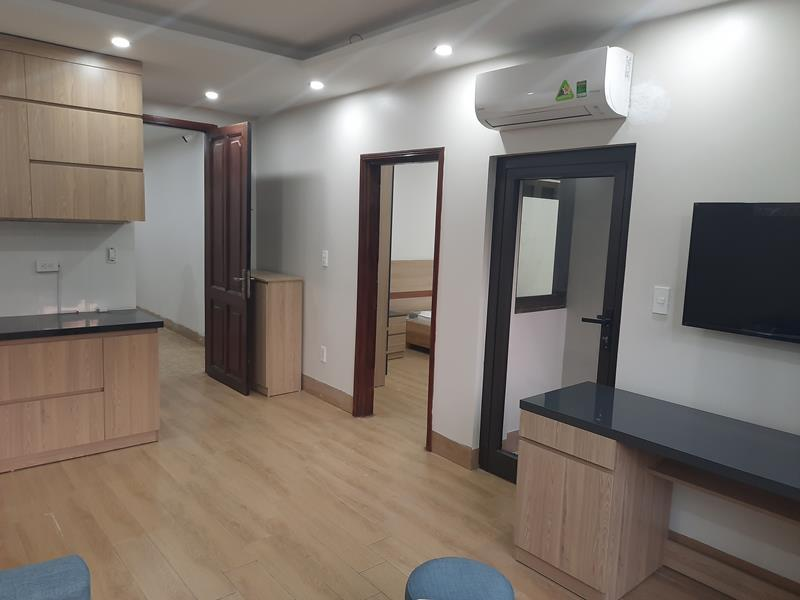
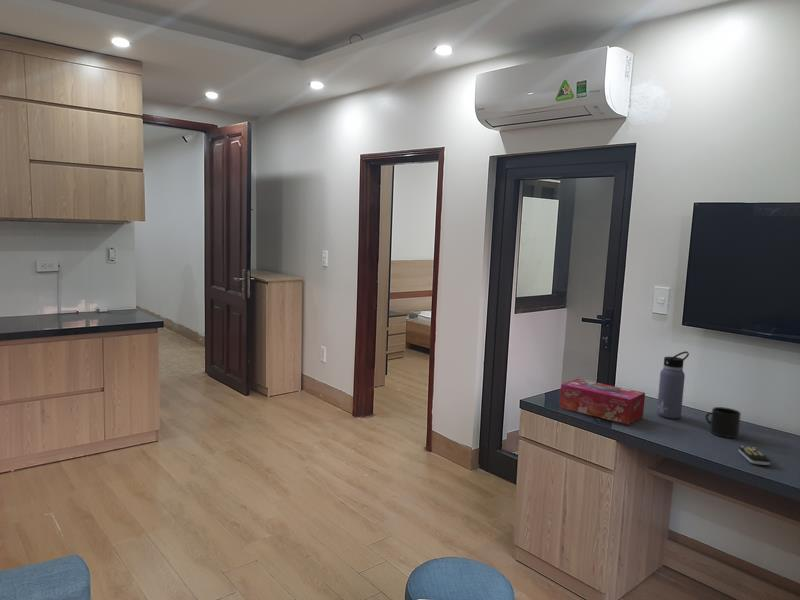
+ water bottle [656,350,690,419]
+ remote control [737,445,771,466]
+ mug [705,406,742,439]
+ tissue box [559,378,646,425]
